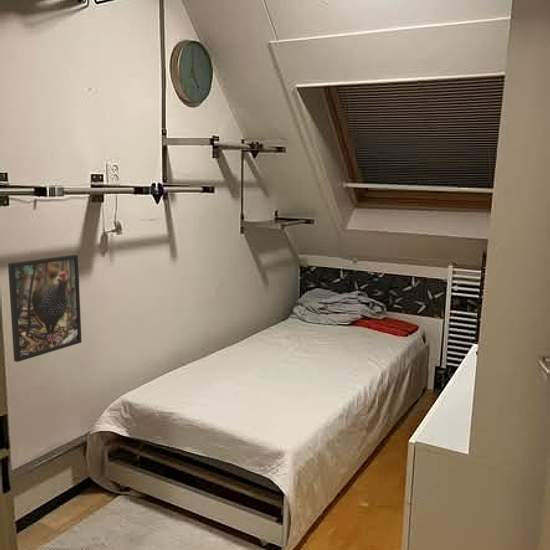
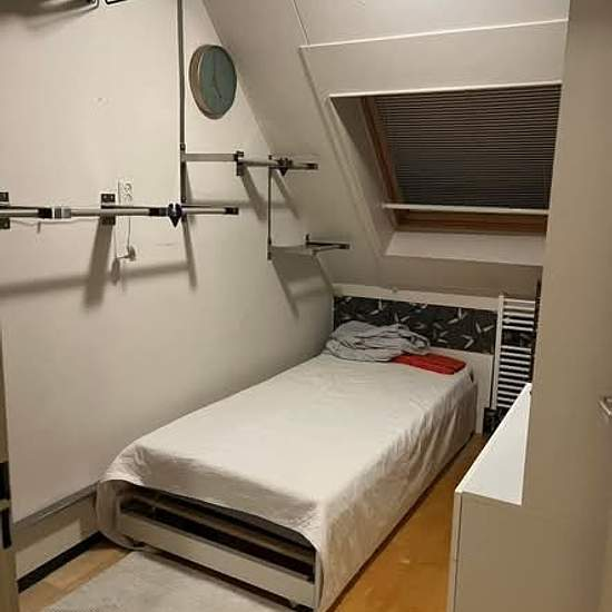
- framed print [7,254,83,363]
